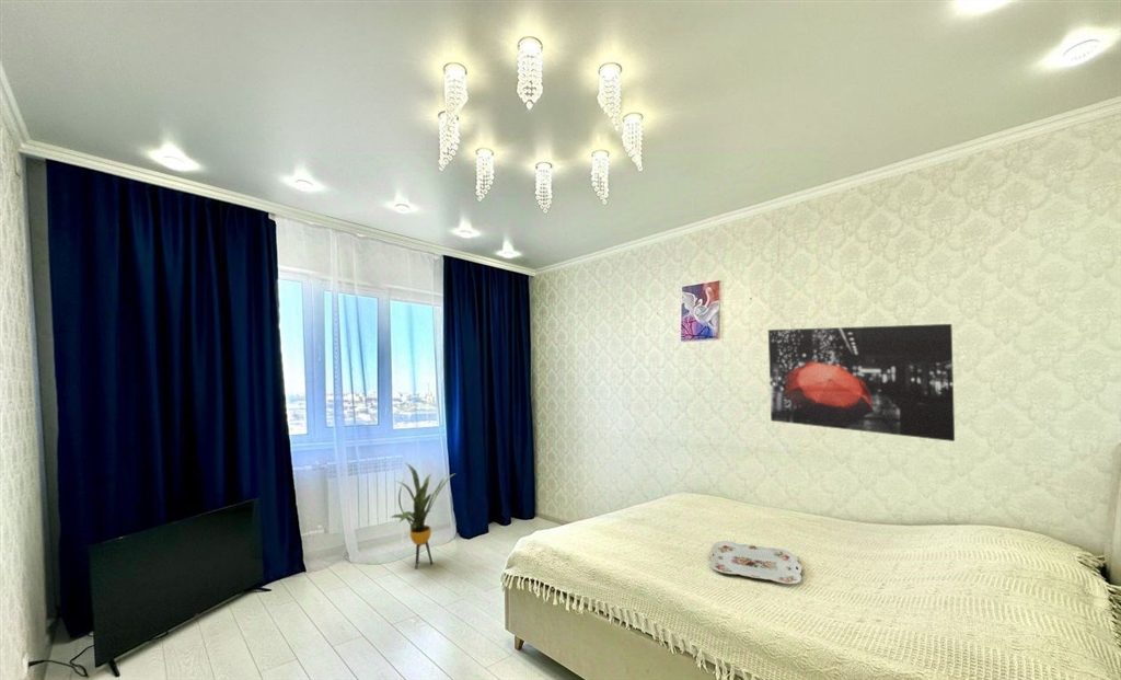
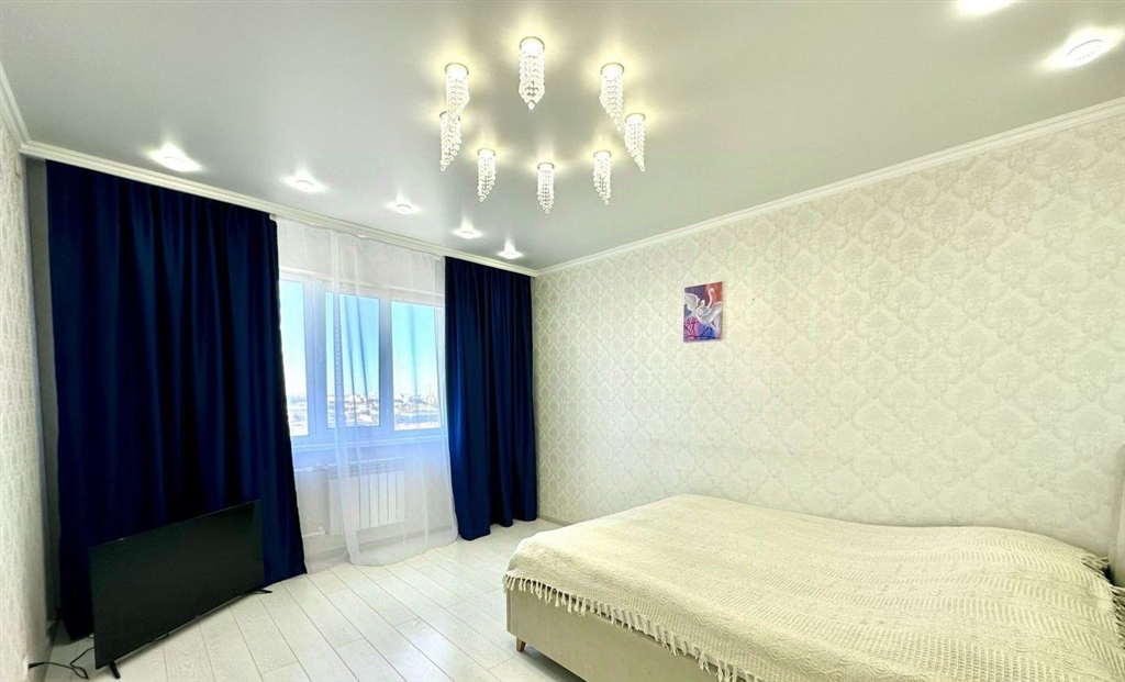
- house plant [390,462,455,570]
- serving tray [707,540,804,585]
- wall art [767,323,956,442]
